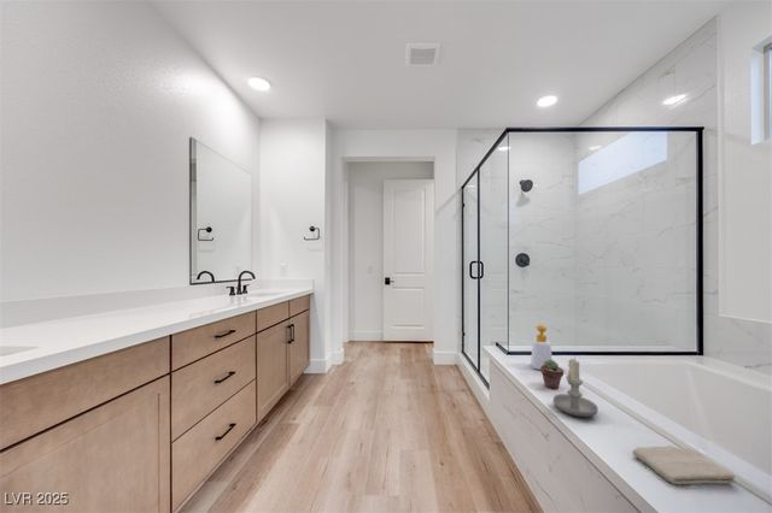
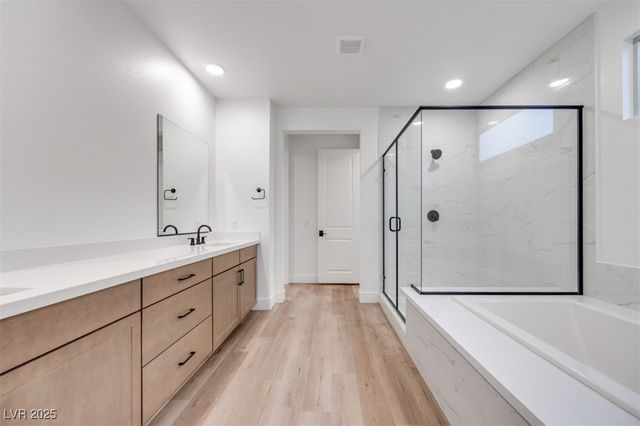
- washcloth [632,444,737,485]
- candle [552,356,600,418]
- soap bottle [530,324,554,371]
- potted succulent [540,359,565,390]
